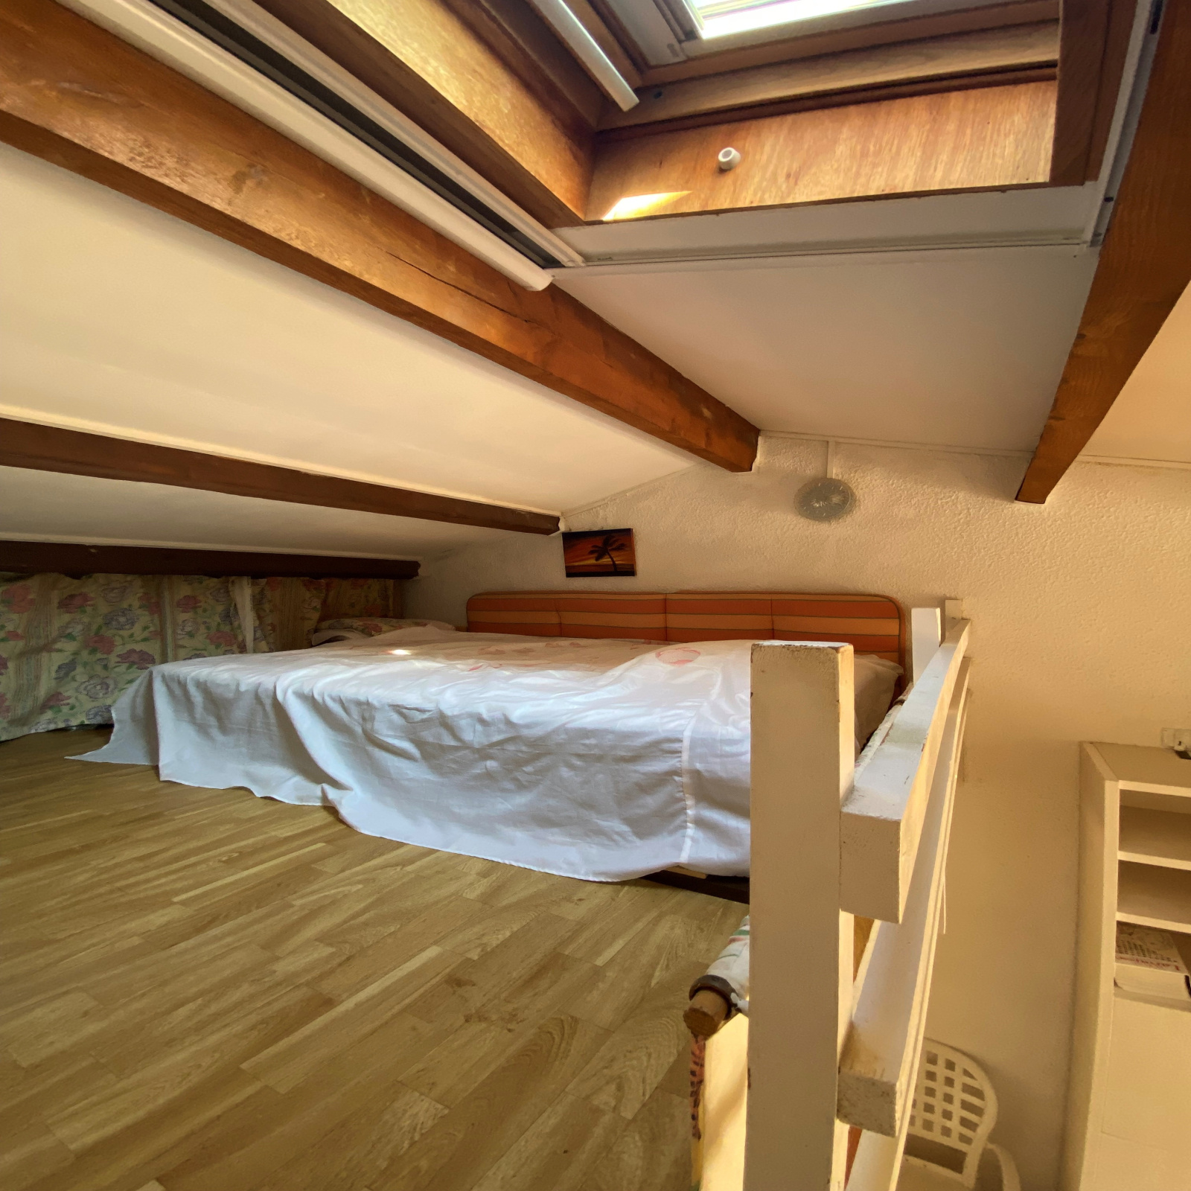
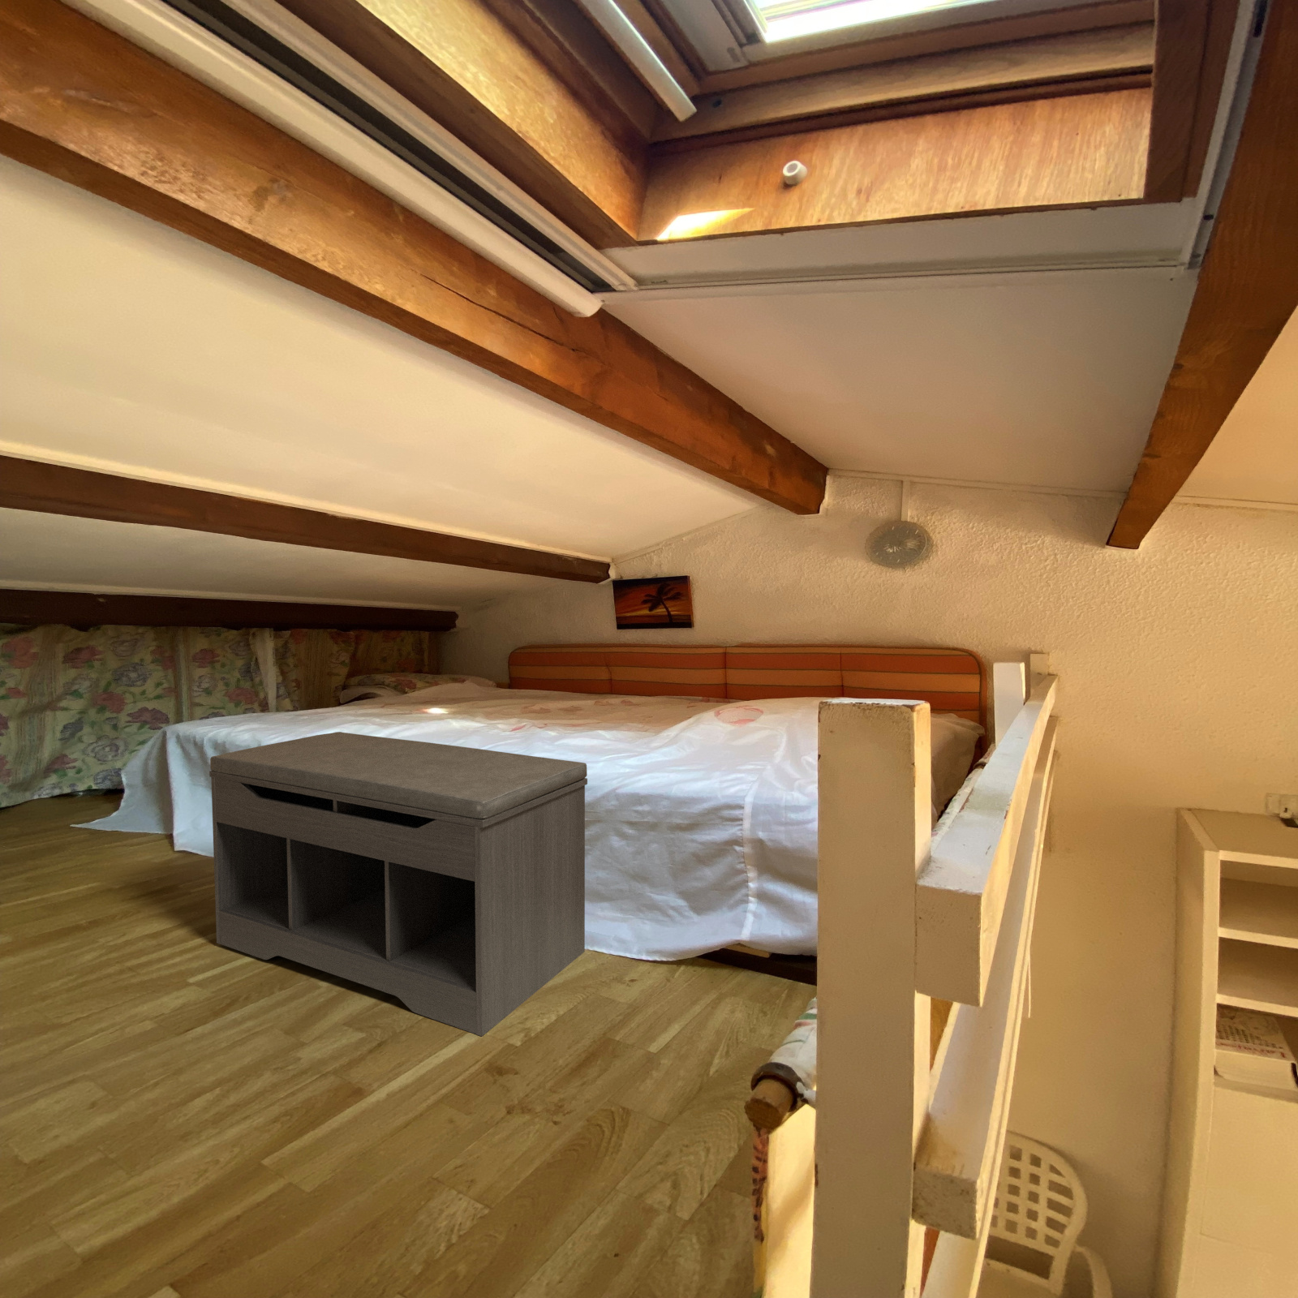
+ bench [208,731,588,1036]
